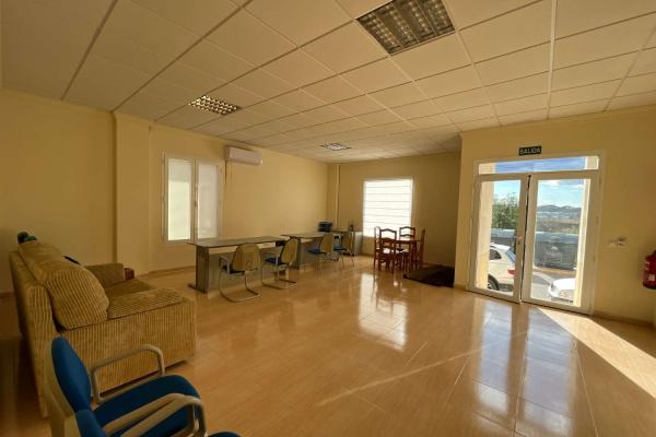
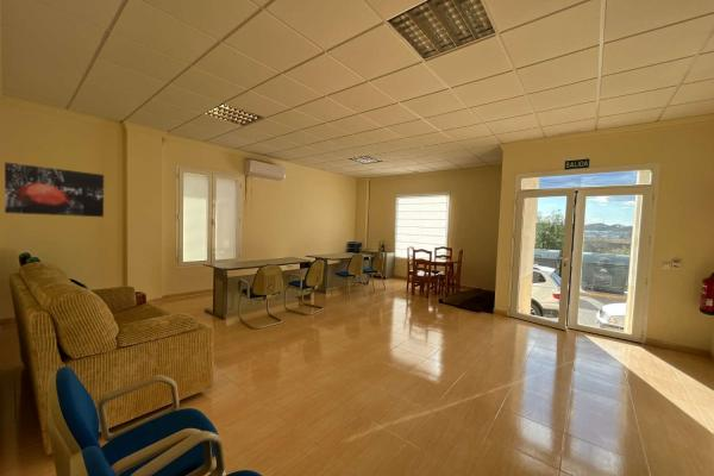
+ wall art [4,161,105,218]
